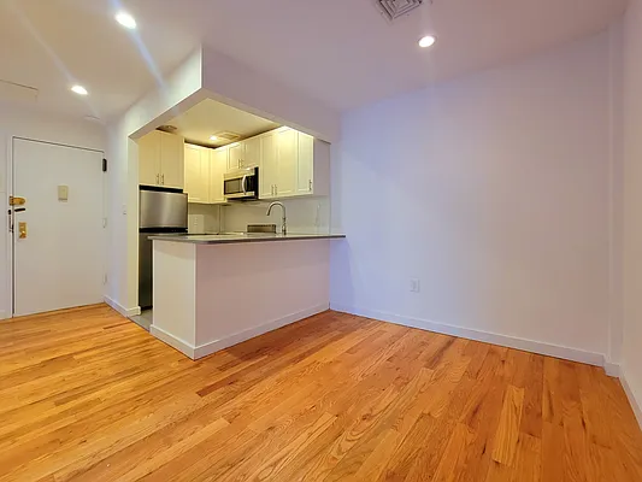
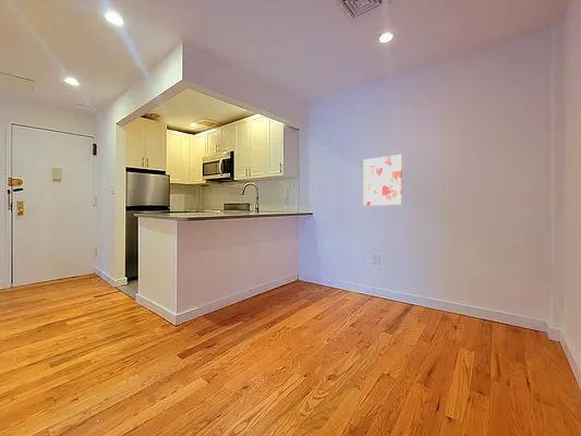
+ wall art [362,154,403,207]
